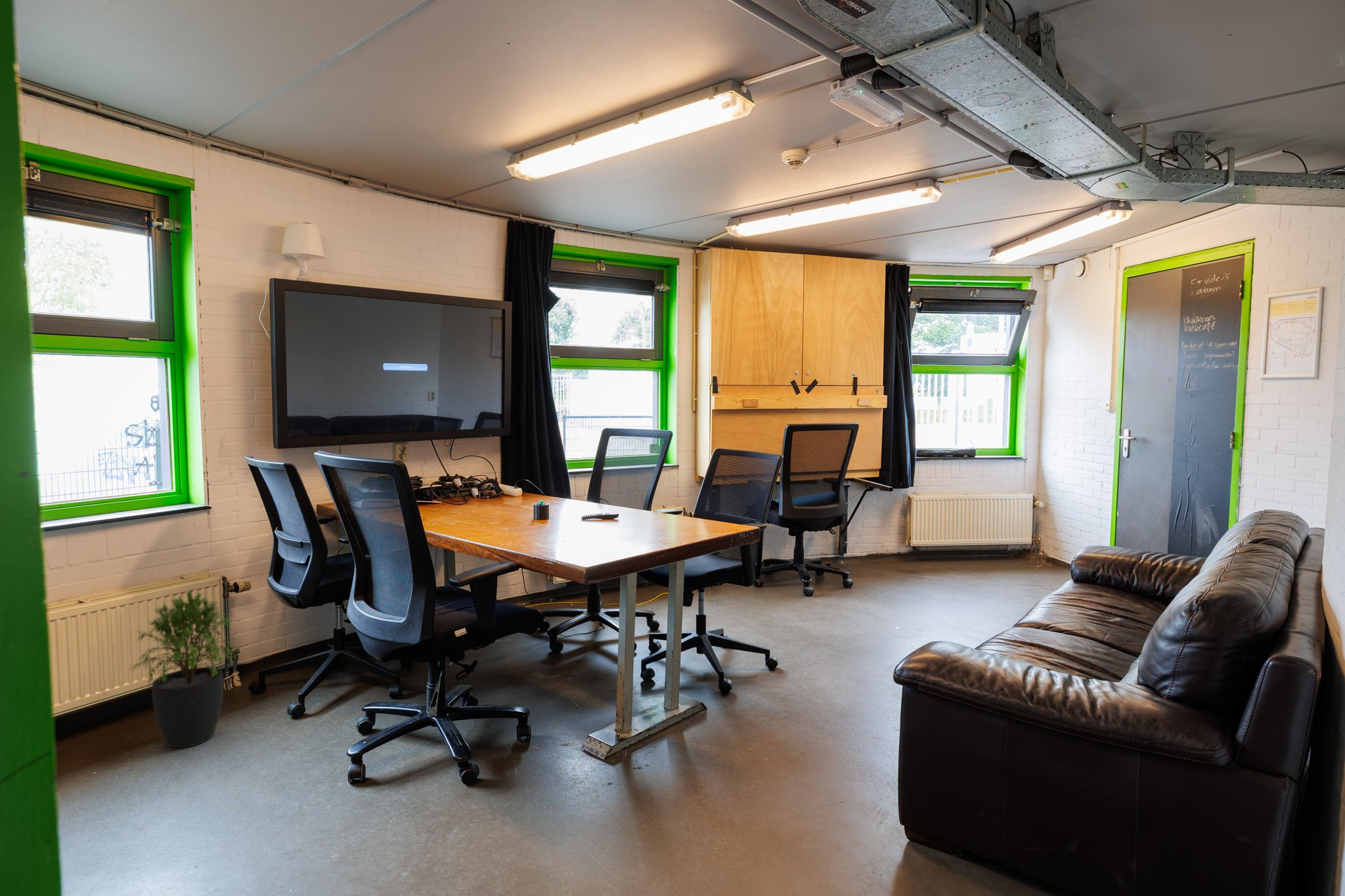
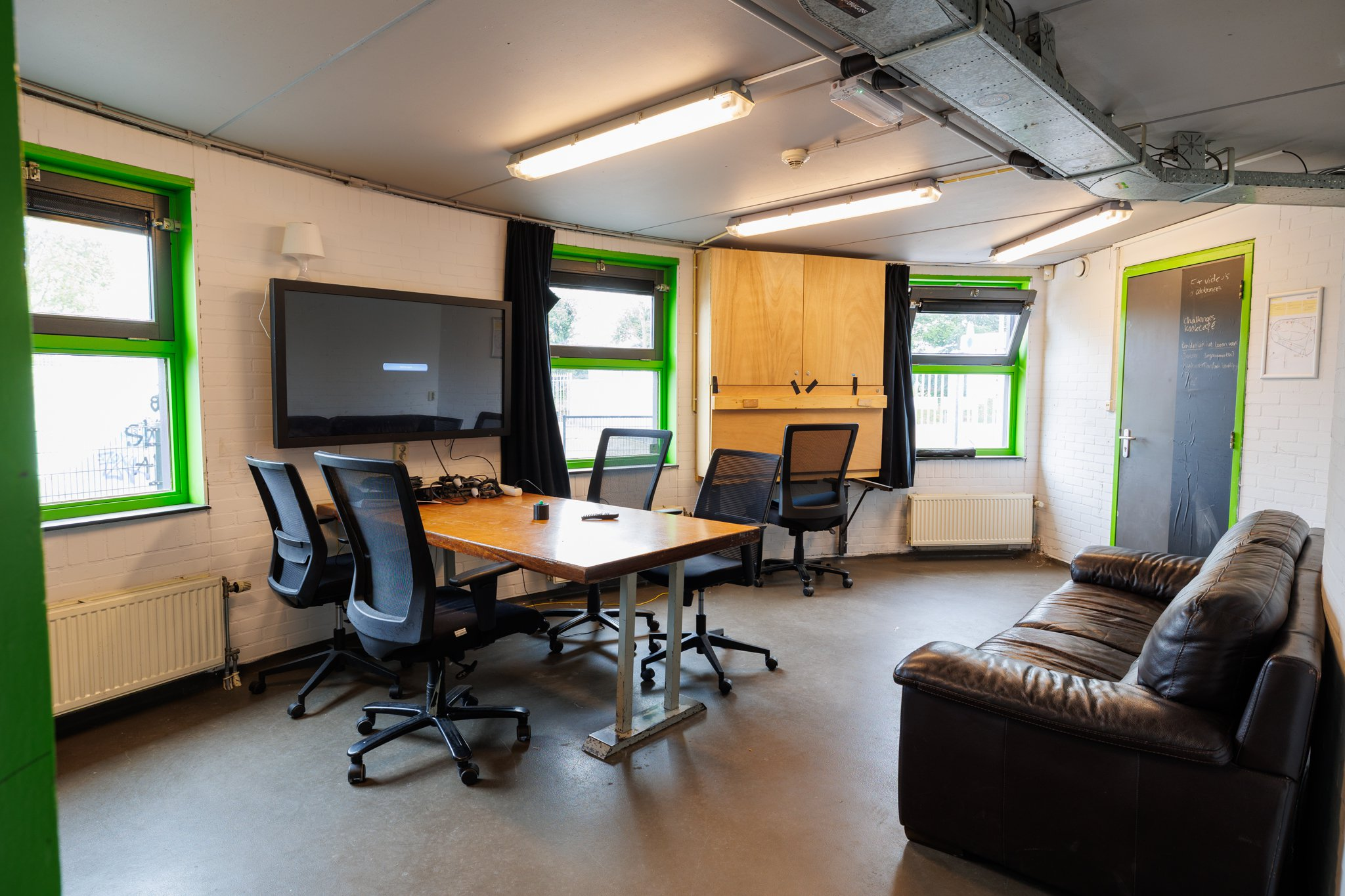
- potted plant [127,588,243,748]
